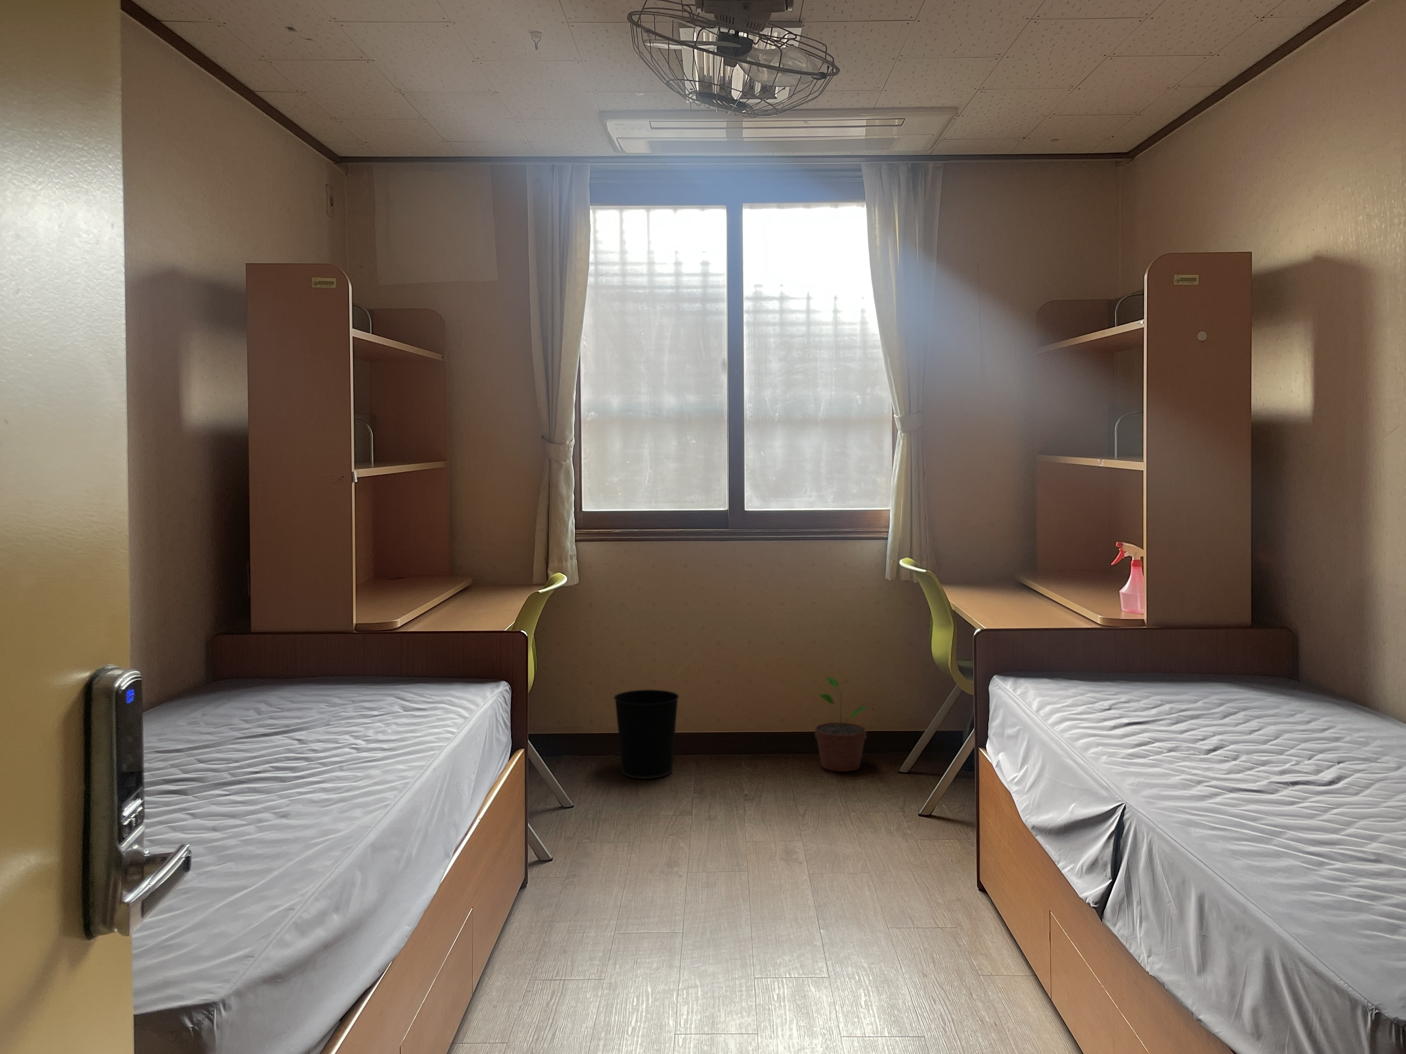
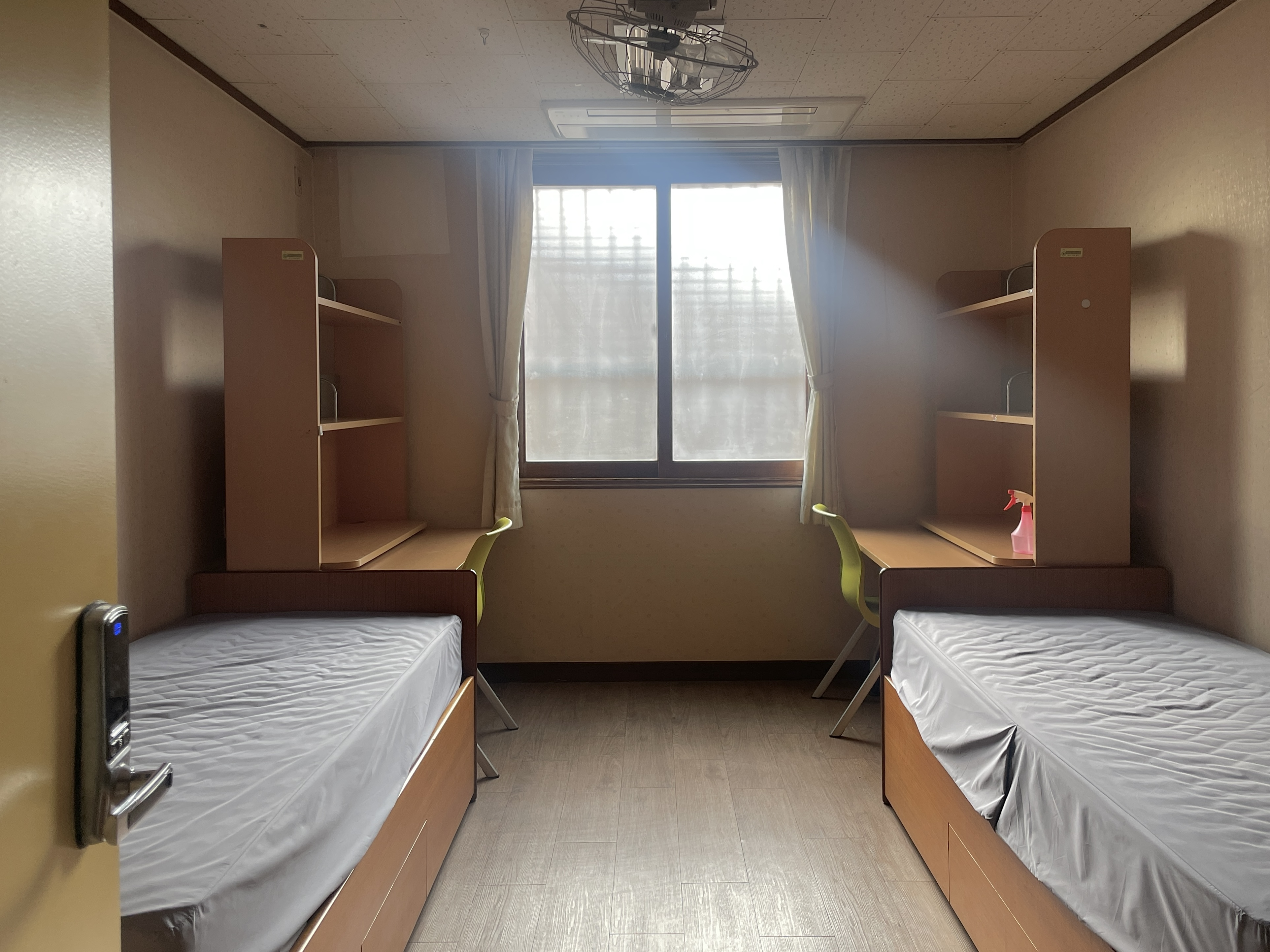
- wastebasket [613,689,680,779]
- potted plant [815,675,869,772]
